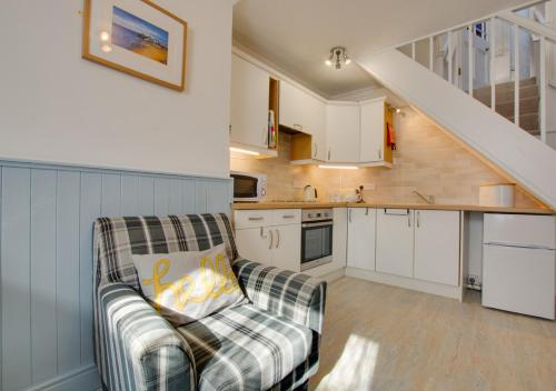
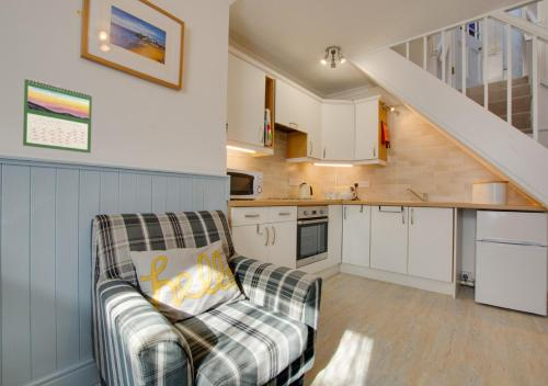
+ calendar [22,77,93,155]
